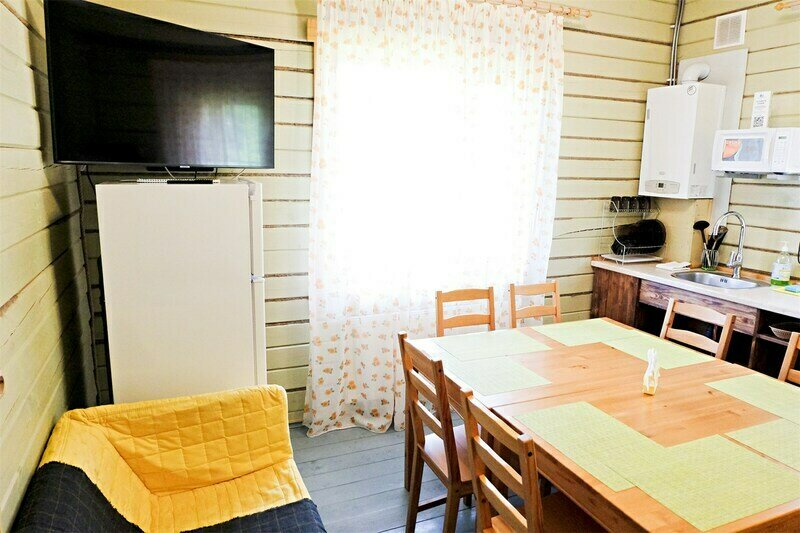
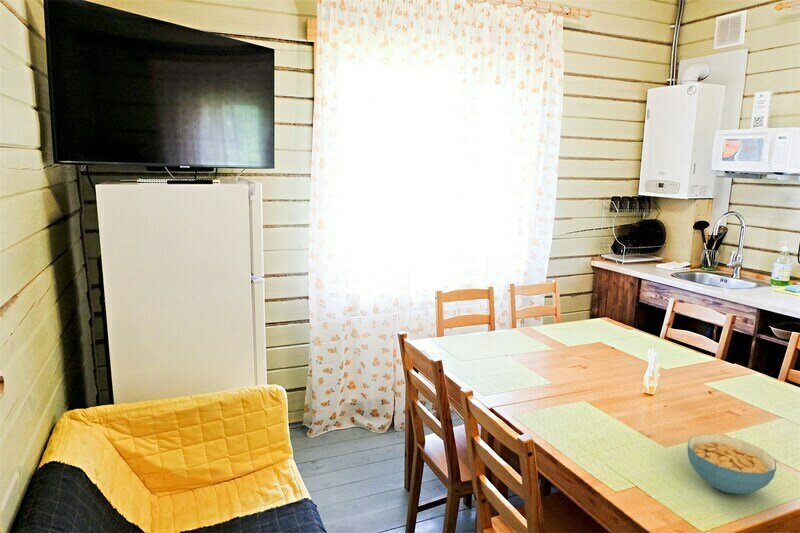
+ cereal bowl [687,433,777,495]
